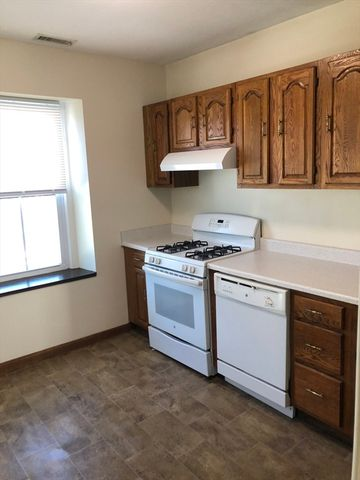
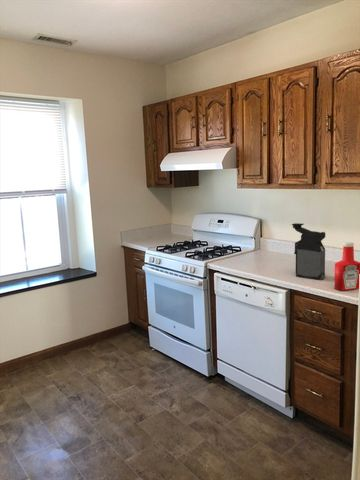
+ soap bottle [333,241,360,292]
+ coffee maker [291,222,326,280]
